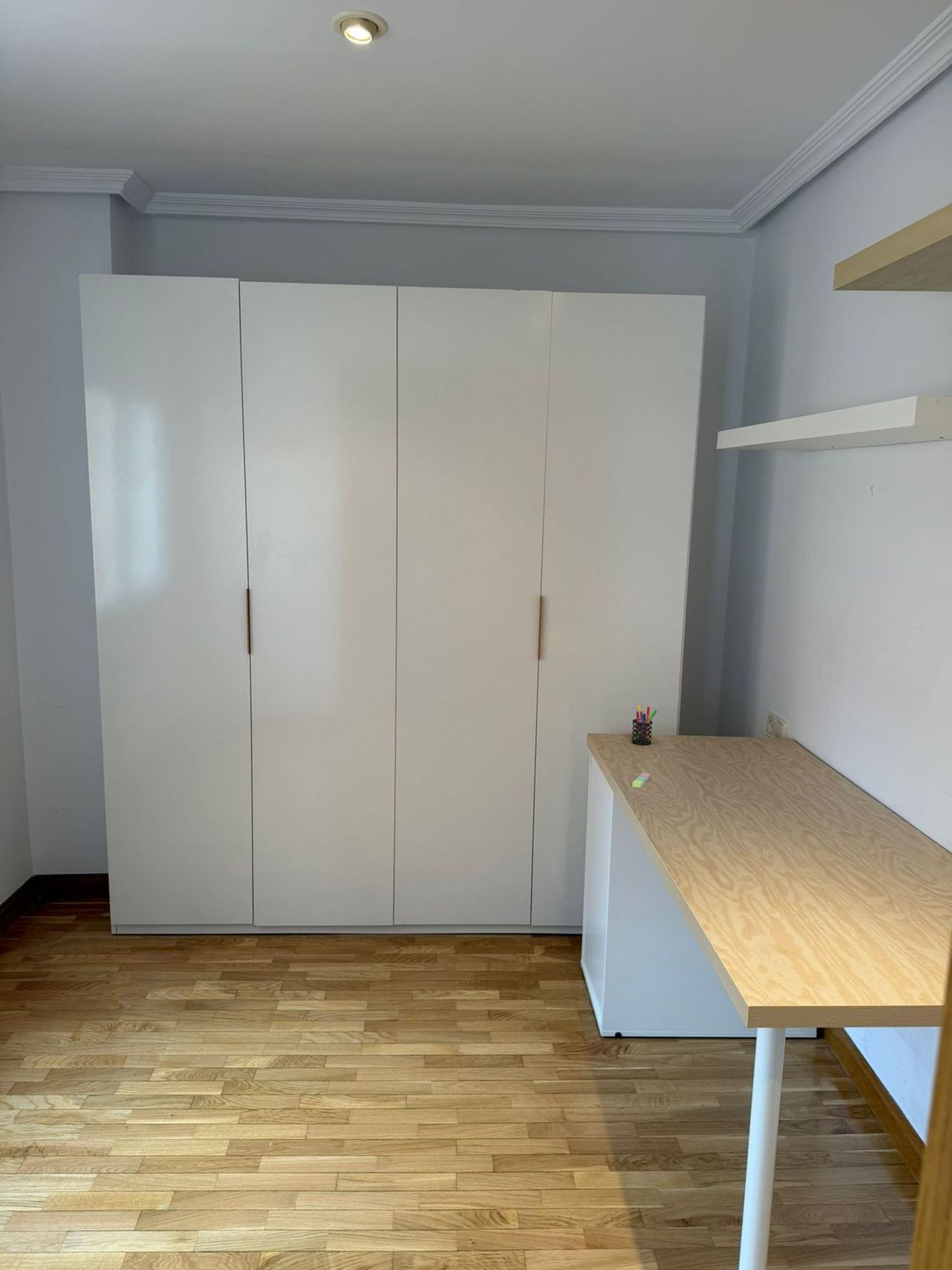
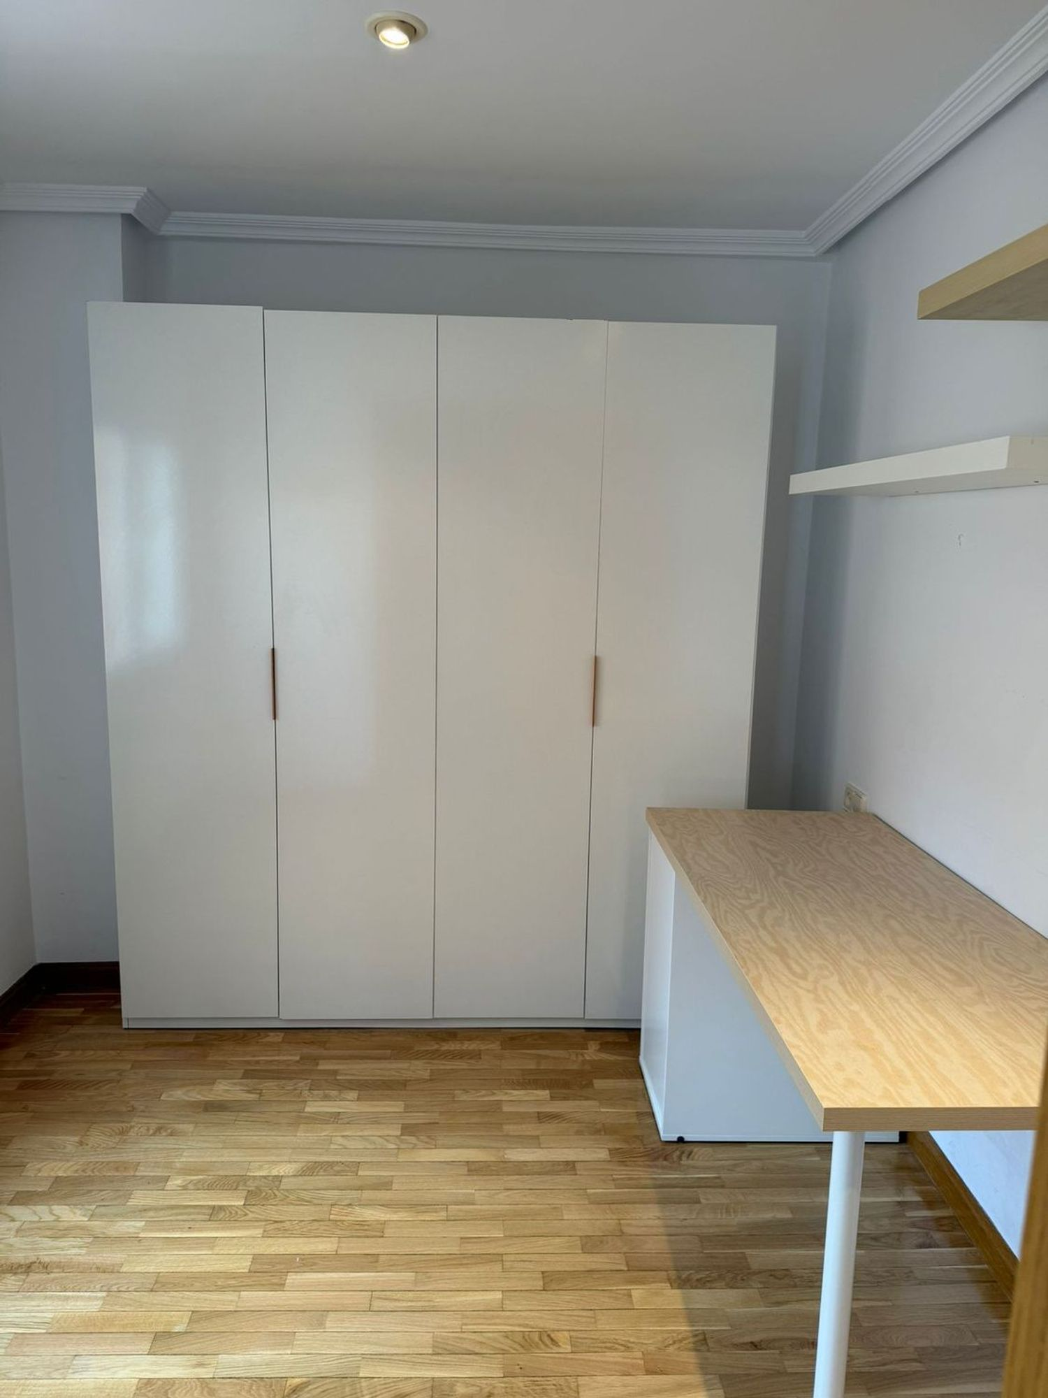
- pen holder [631,705,658,746]
- sticky notes [631,772,651,788]
